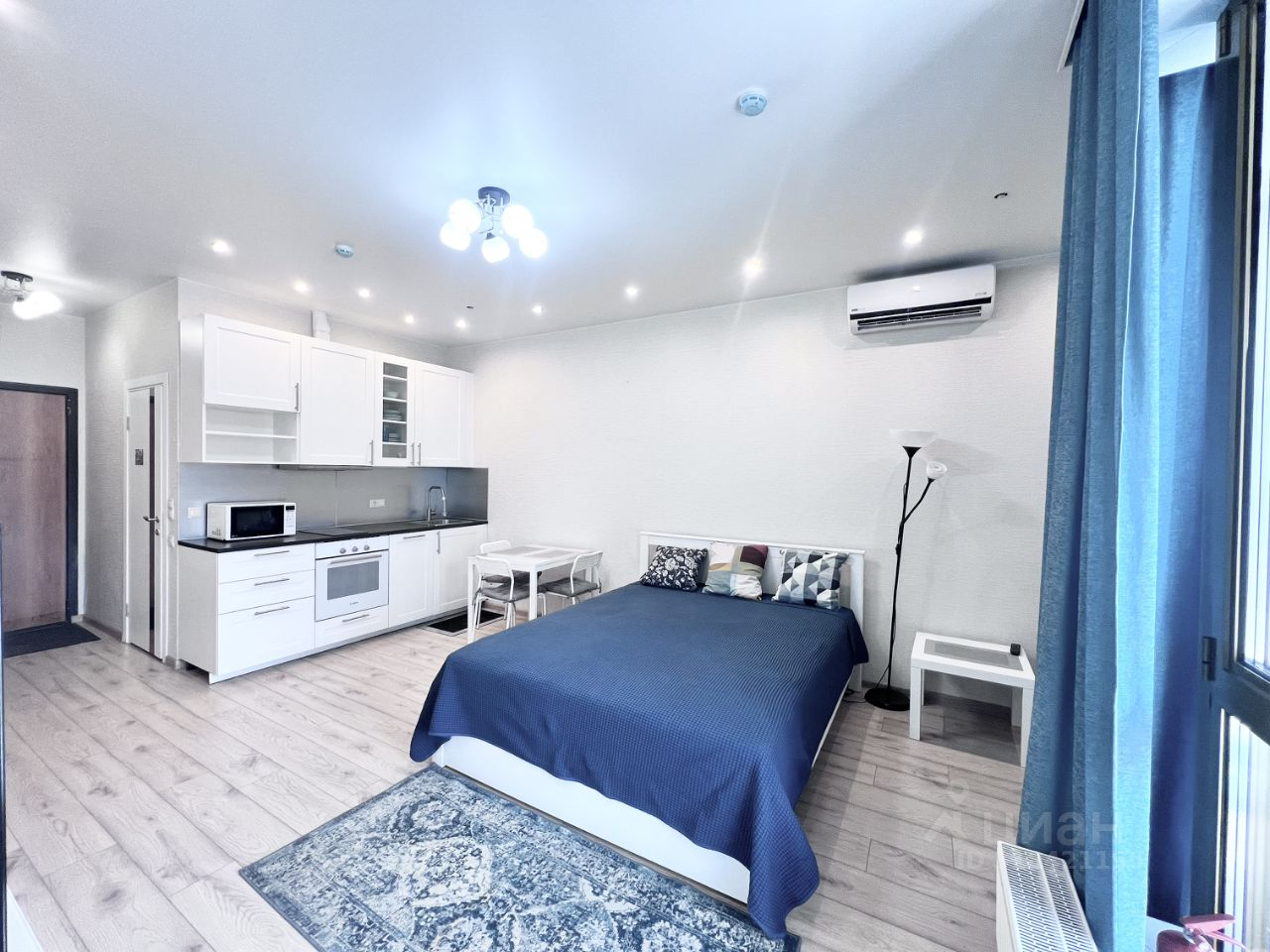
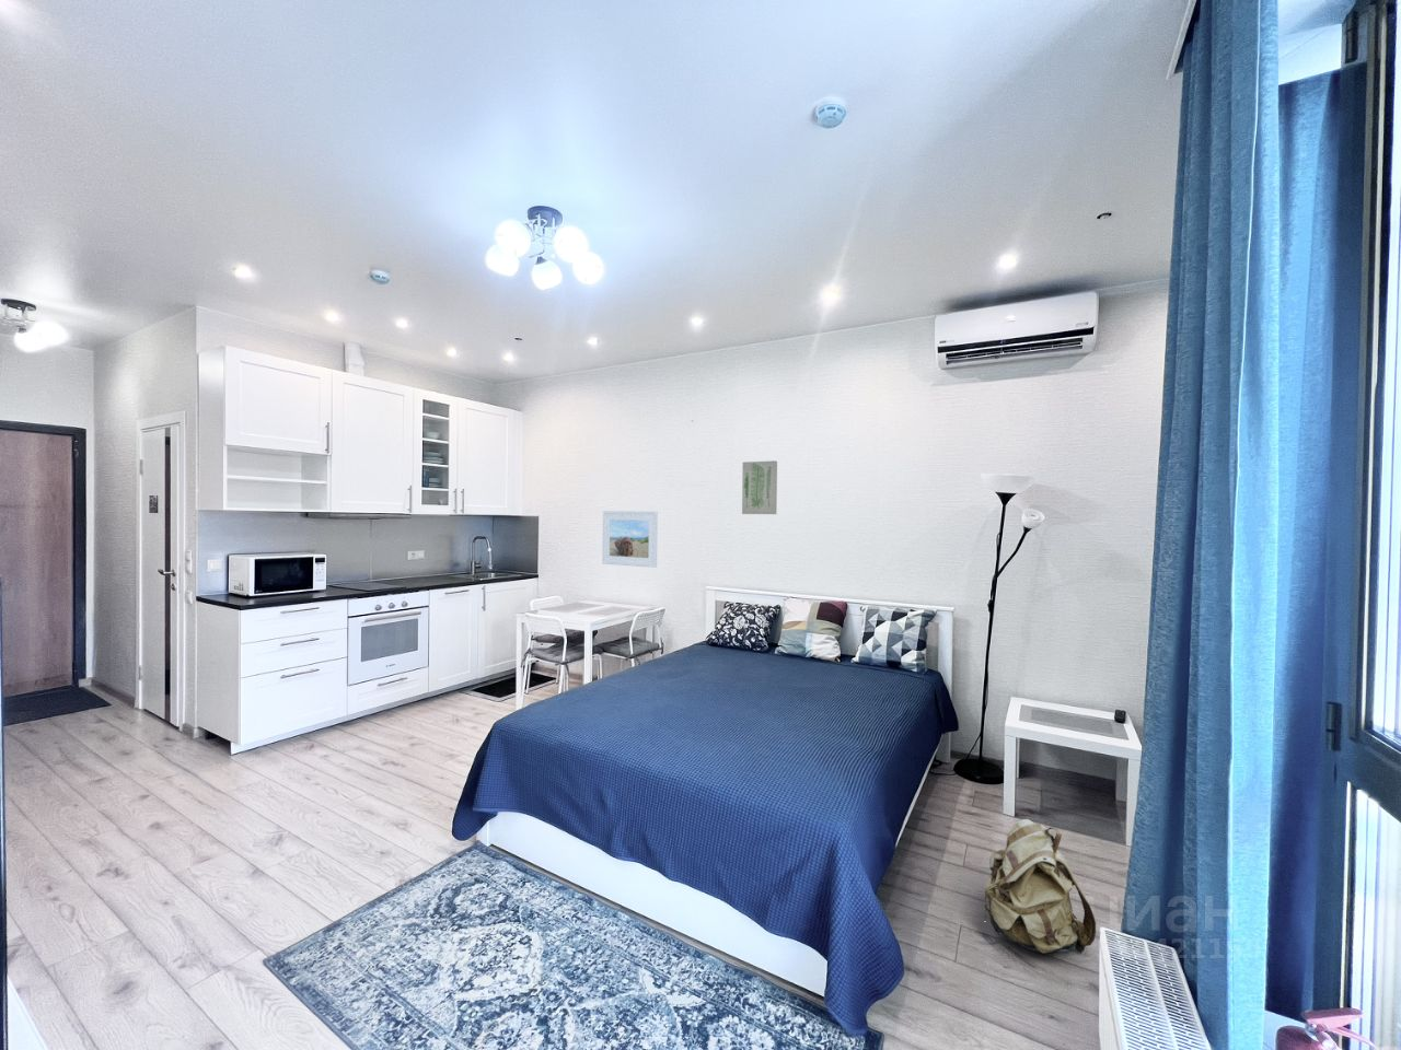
+ wall art [741,460,778,515]
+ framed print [601,510,659,569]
+ backpack [983,818,1097,955]
